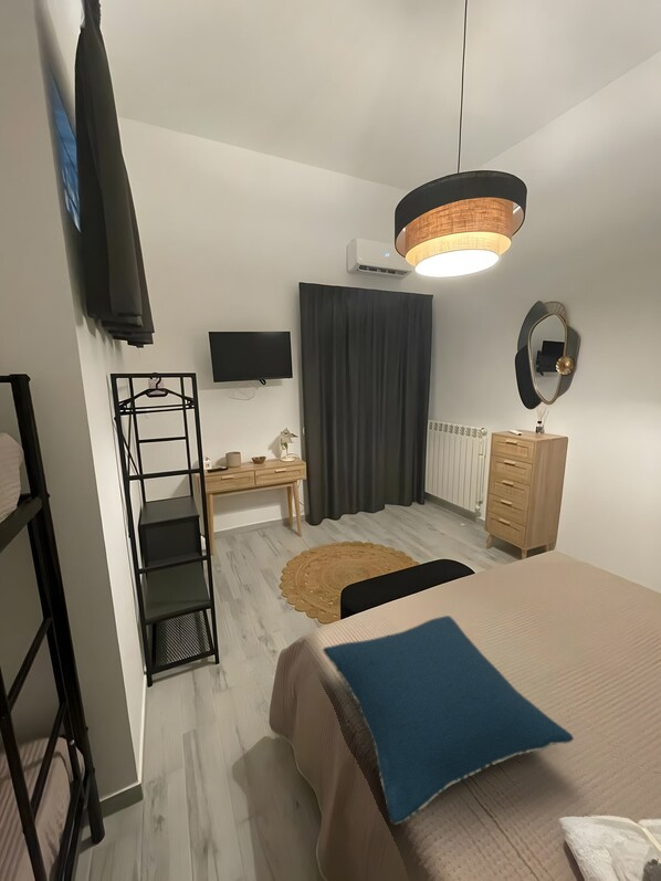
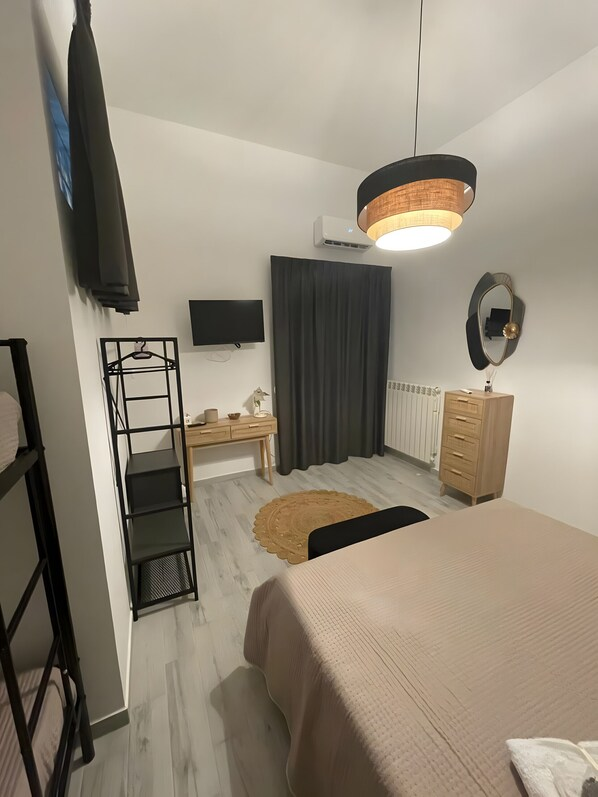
- pillow [322,615,575,825]
